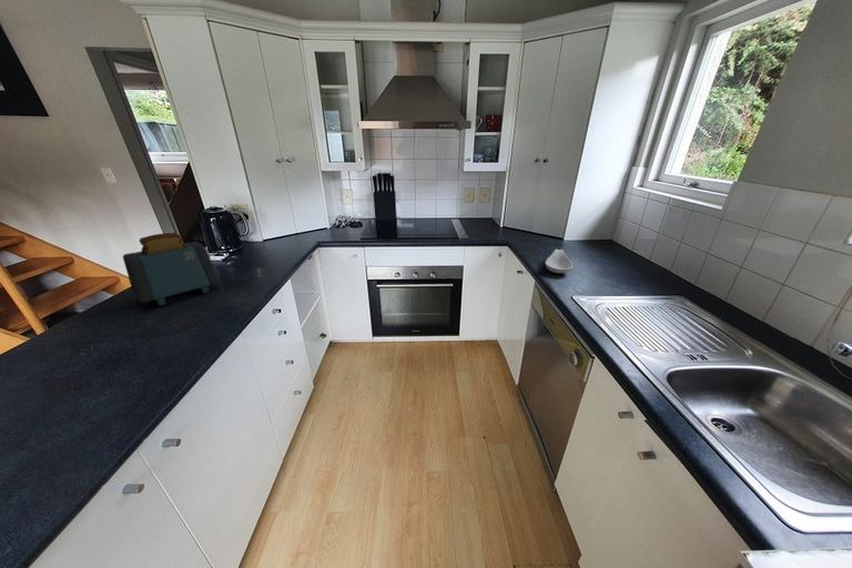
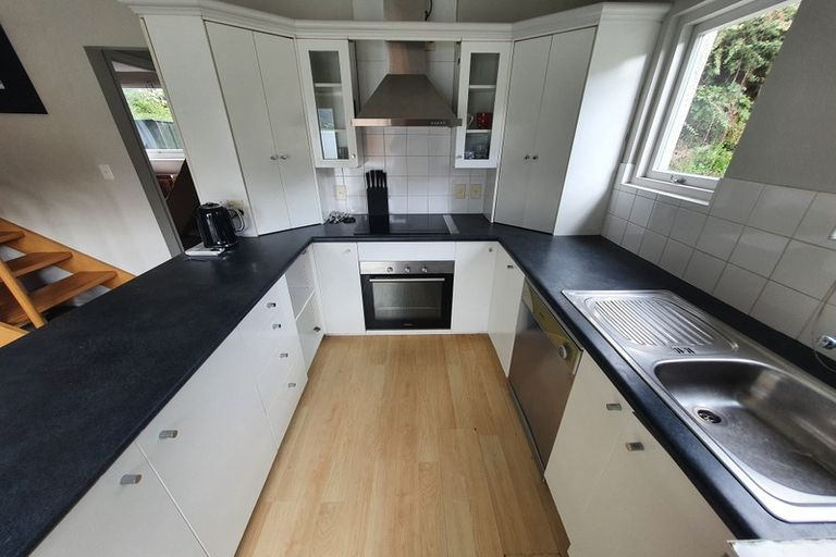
- toaster [122,232,221,306]
- spoon rest [545,248,574,274]
